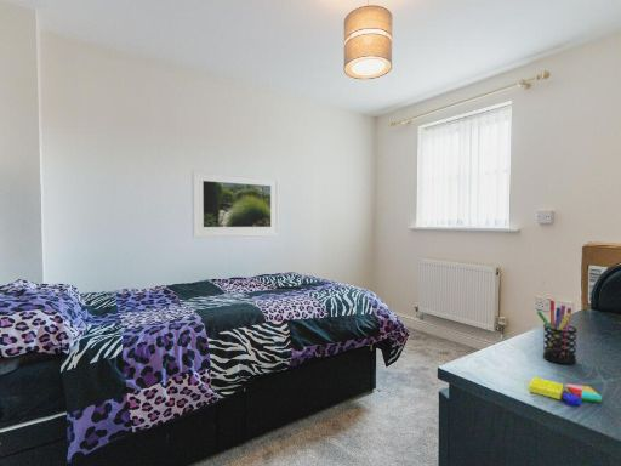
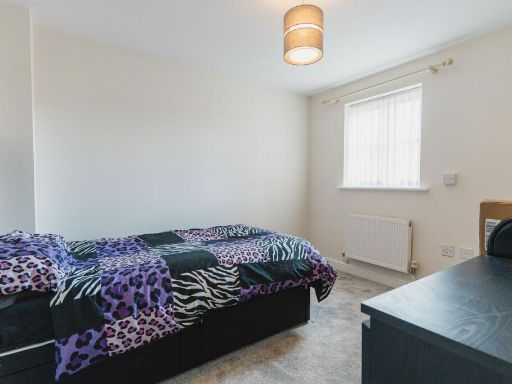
- sticky notes [528,376,603,407]
- pen holder [536,300,579,365]
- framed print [190,169,280,239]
